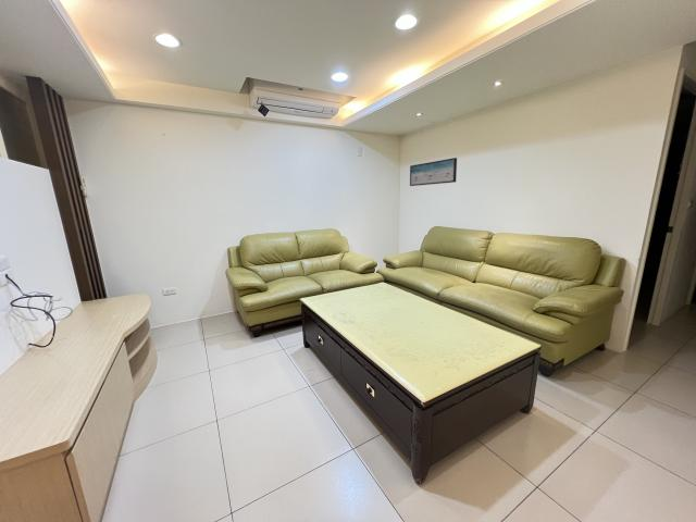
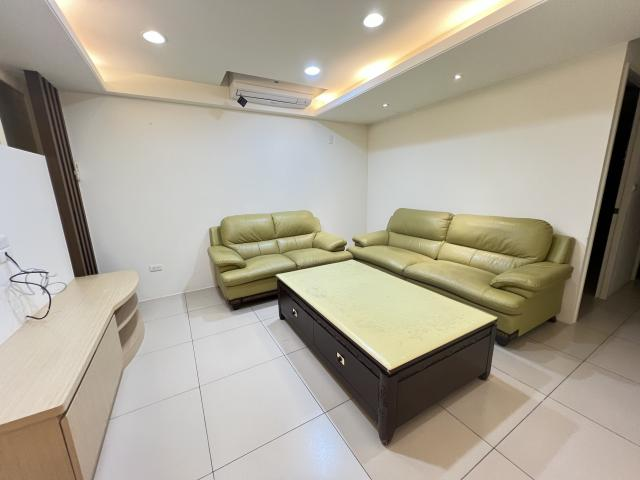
- wall art [409,157,458,187]
